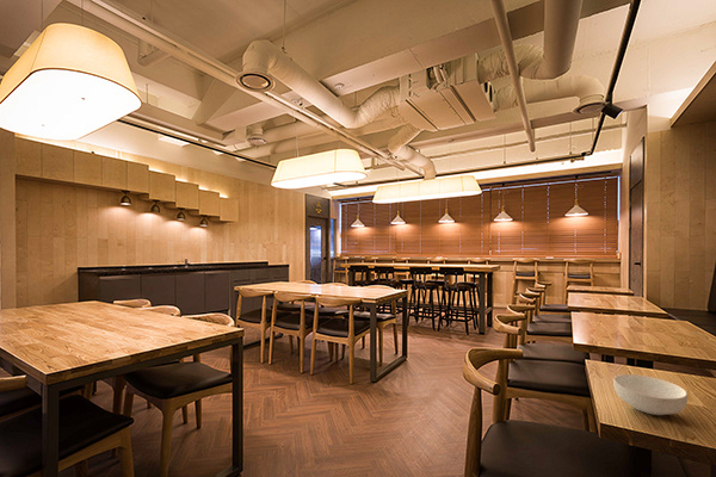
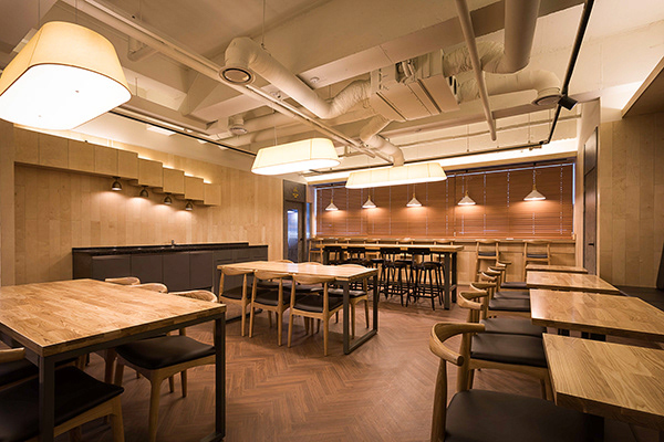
- cereal bowl [612,373,689,416]
